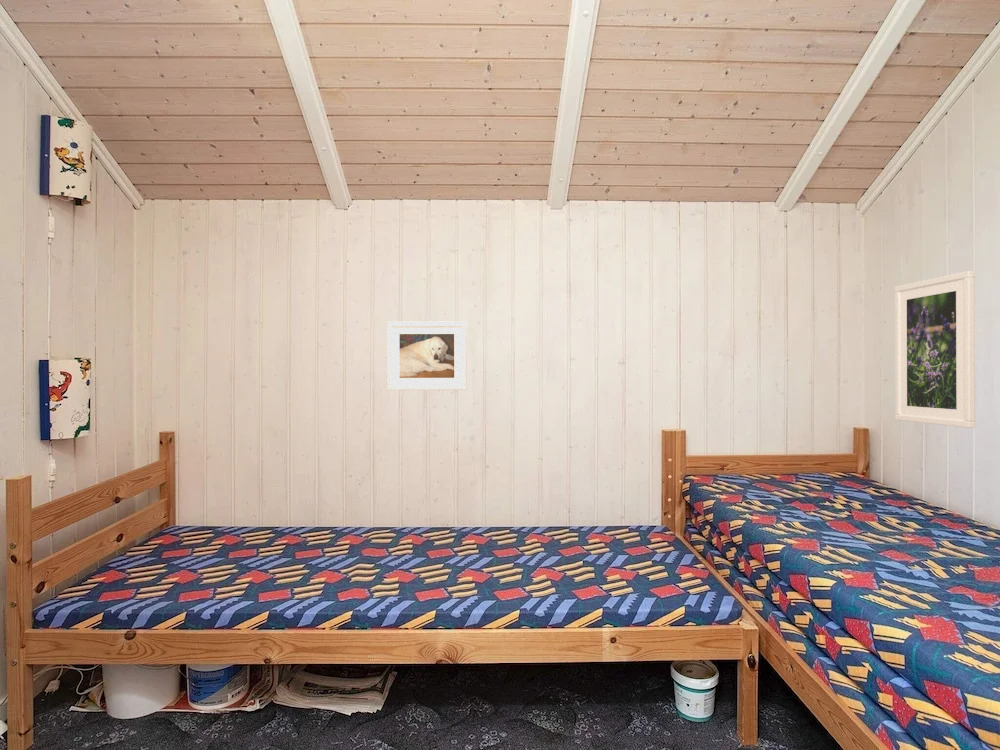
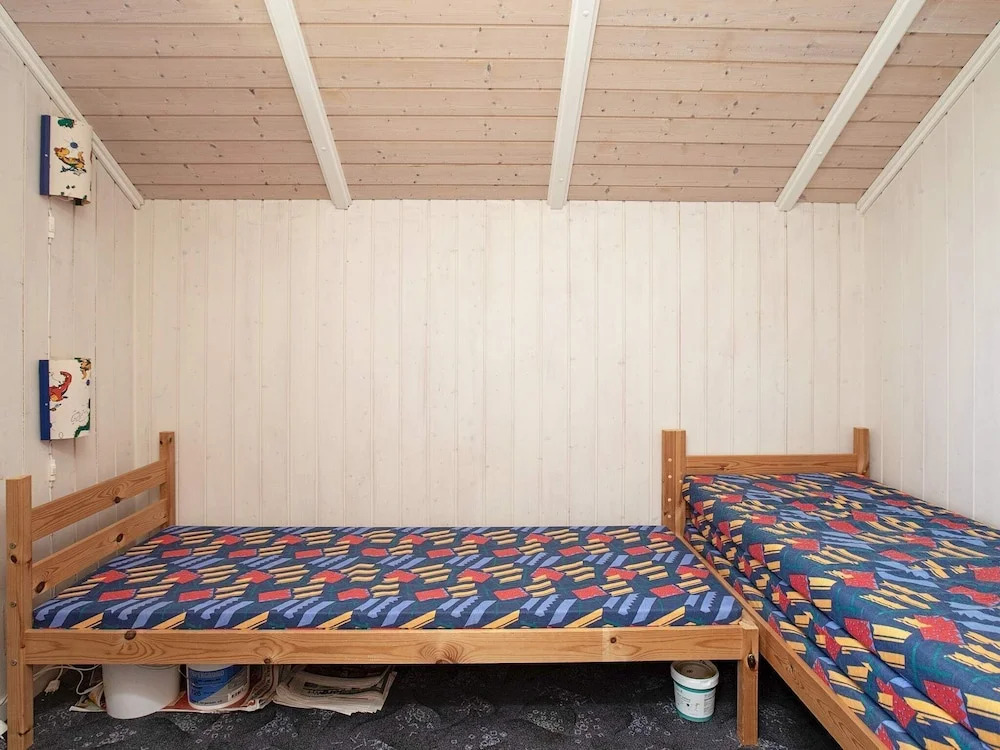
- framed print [894,270,976,429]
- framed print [386,321,468,391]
